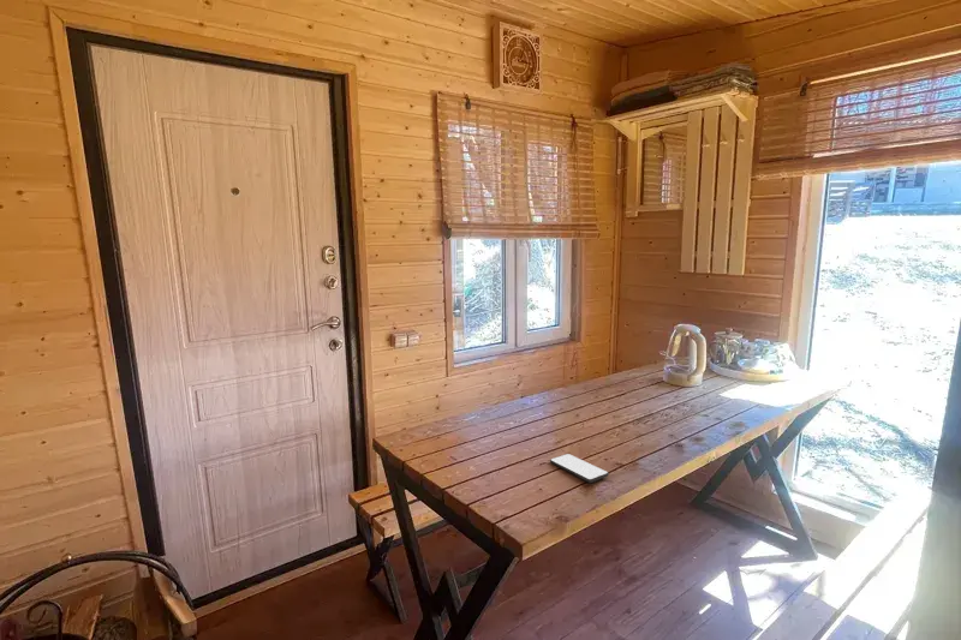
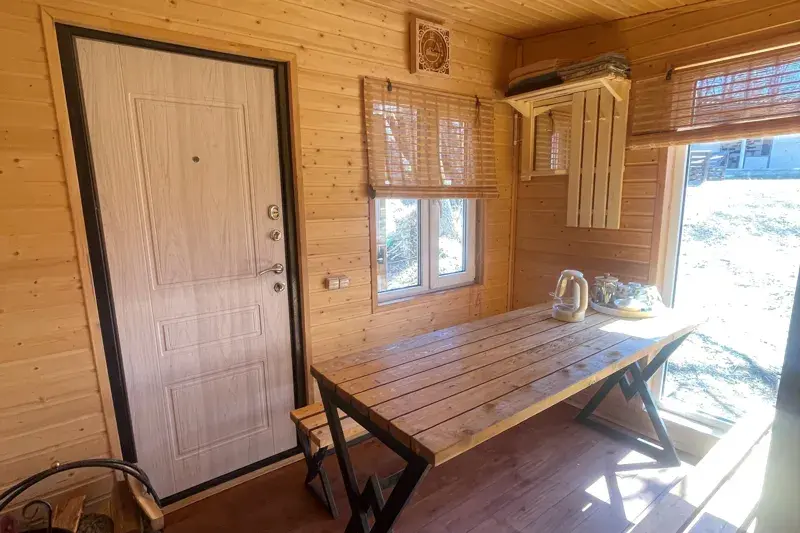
- smartphone [549,453,610,484]
